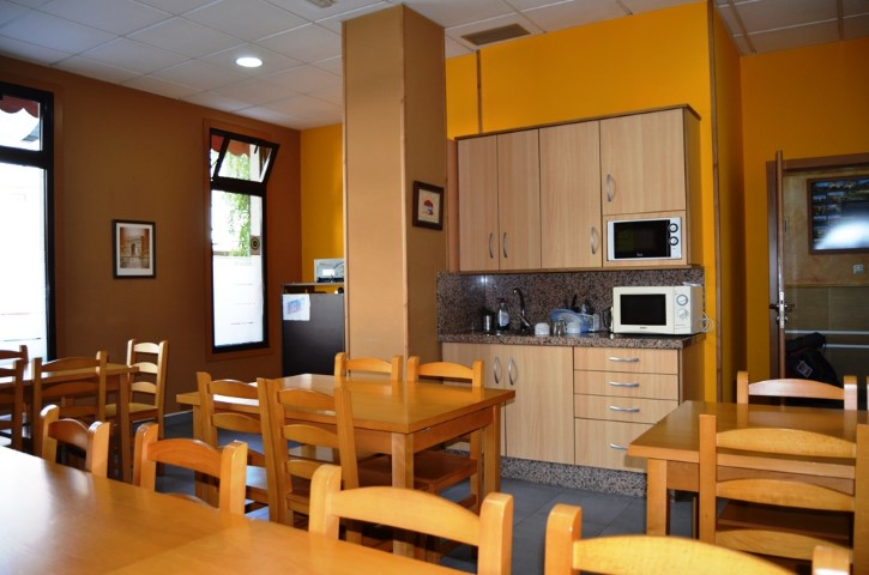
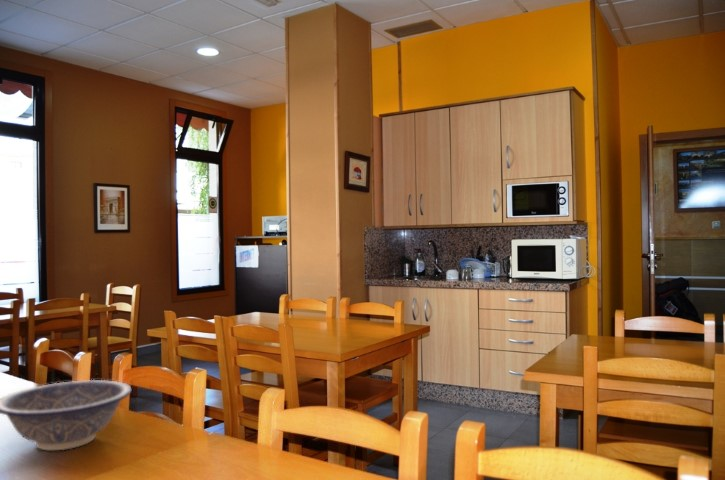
+ decorative bowl [0,379,133,451]
